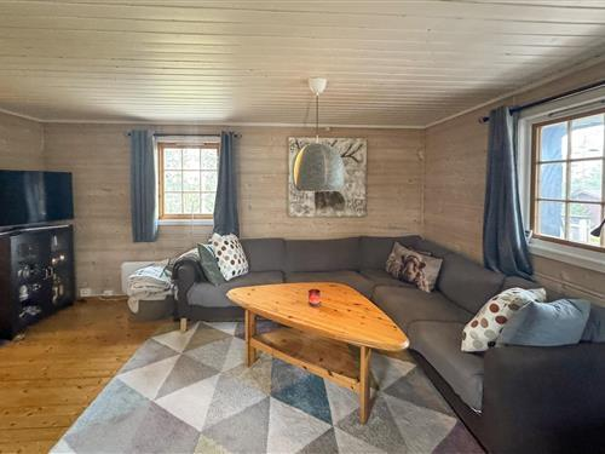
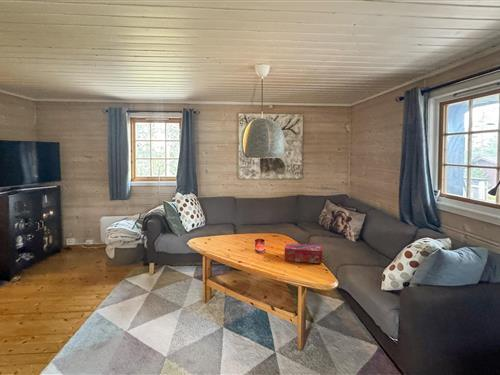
+ tissue box [284,243,323,265]
